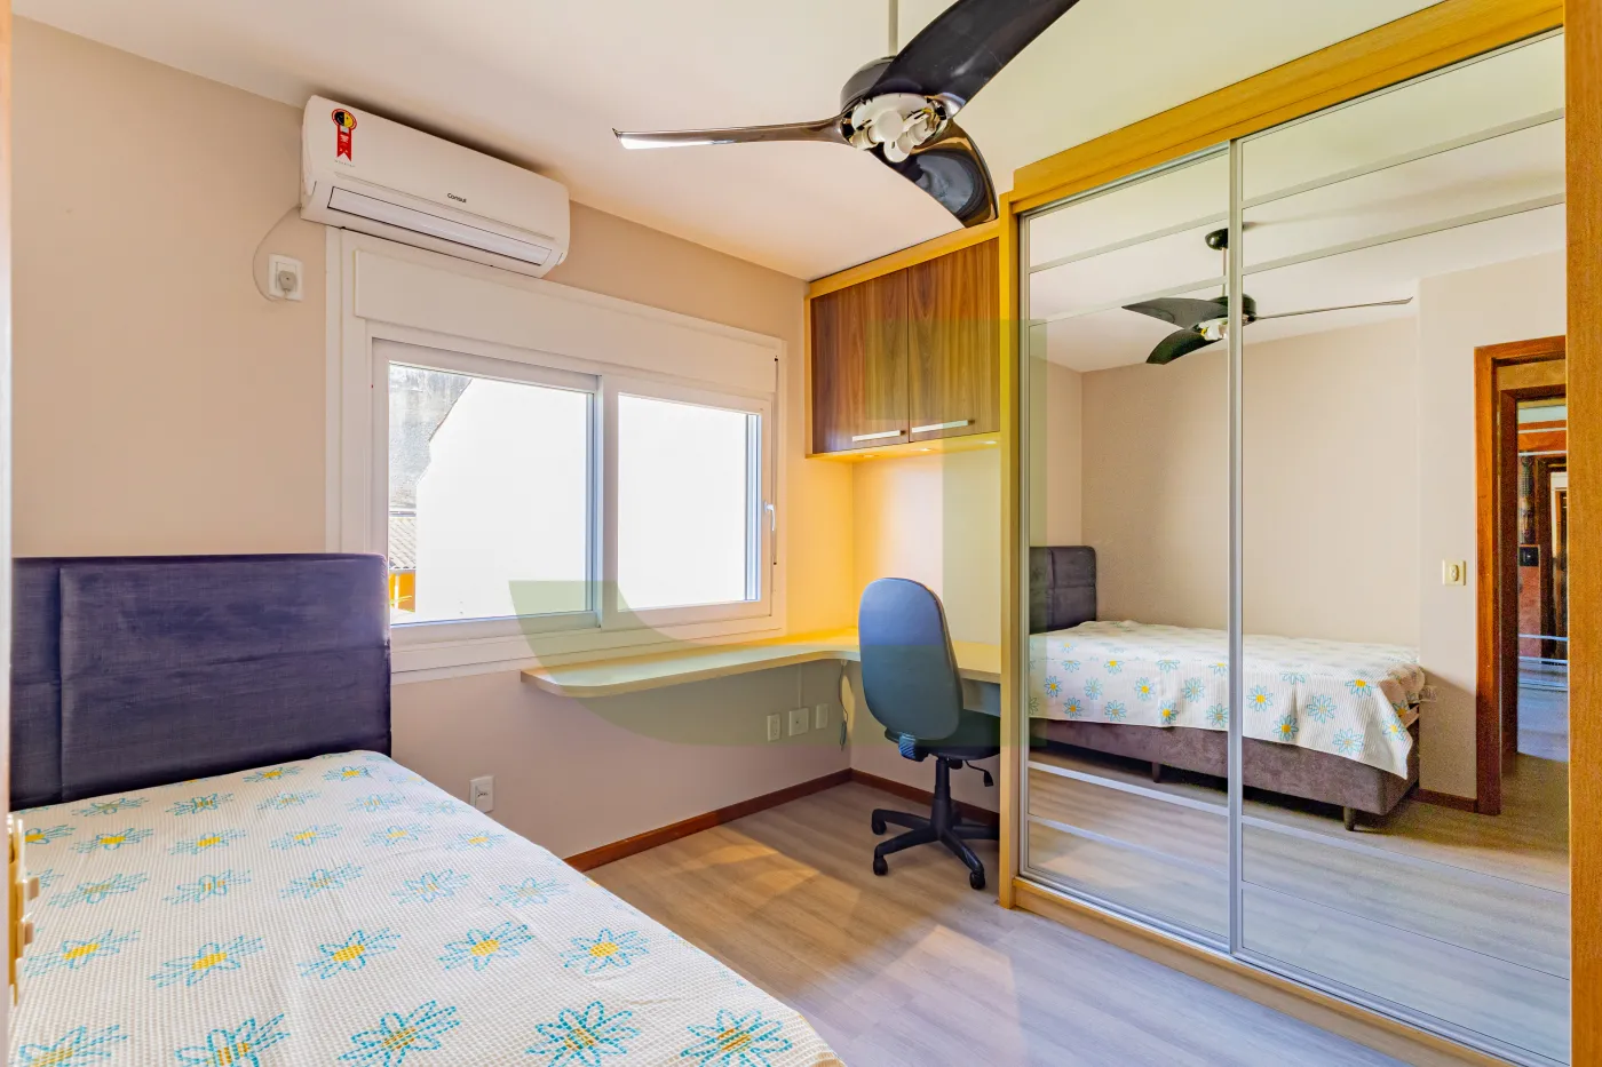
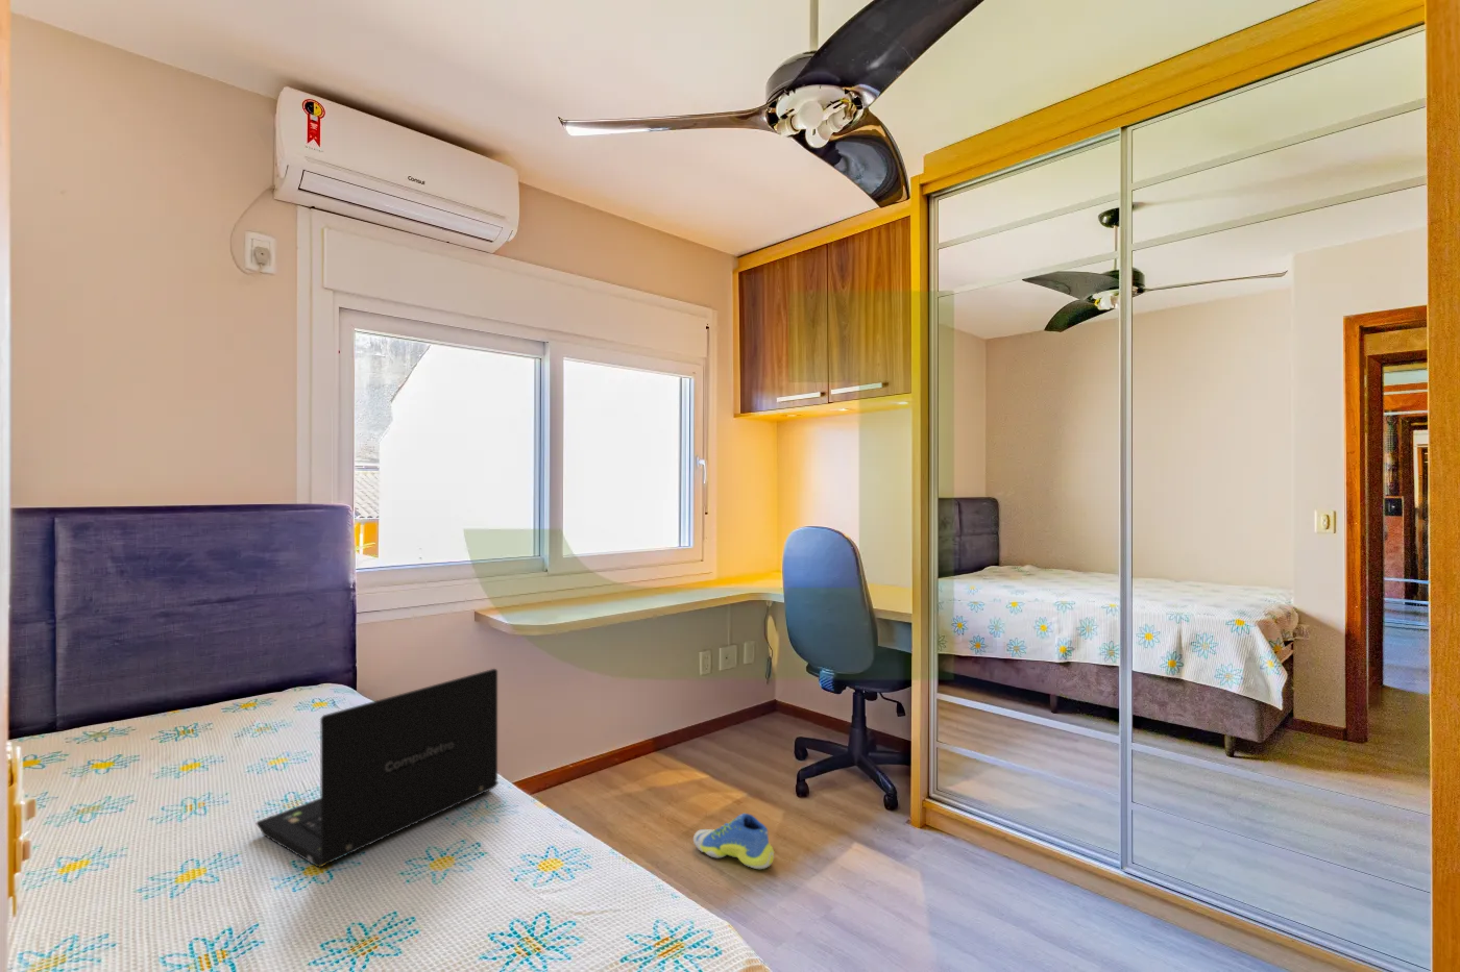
+ laptop [255,668,499,869]
+ sneaker [693,813,775,870]
